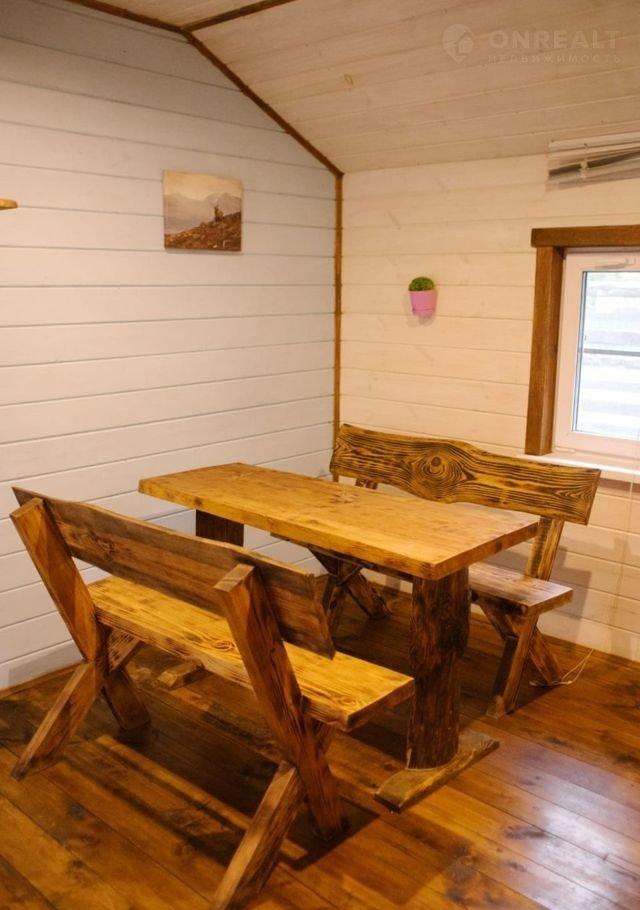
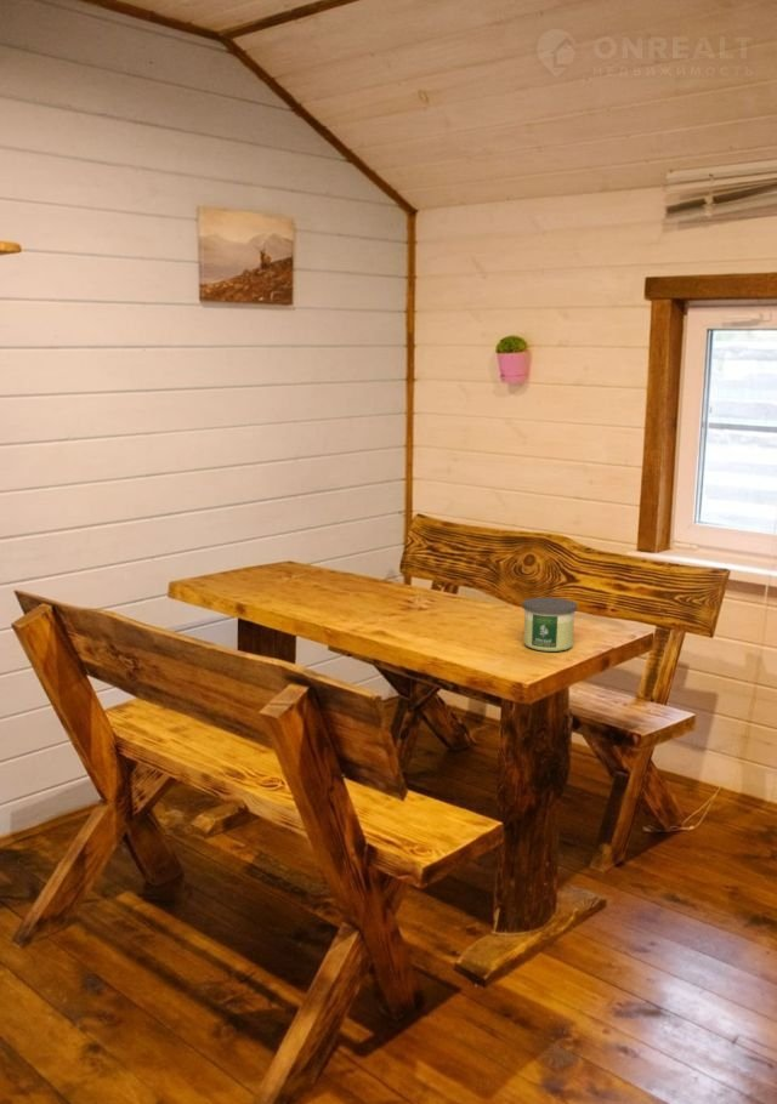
+ candle [521,596,578,653]
